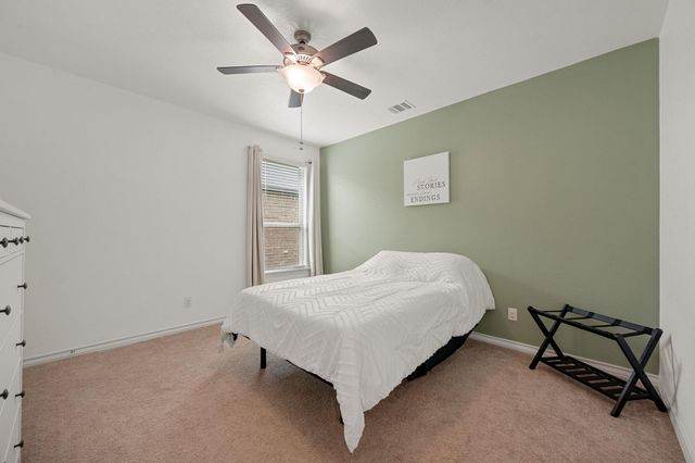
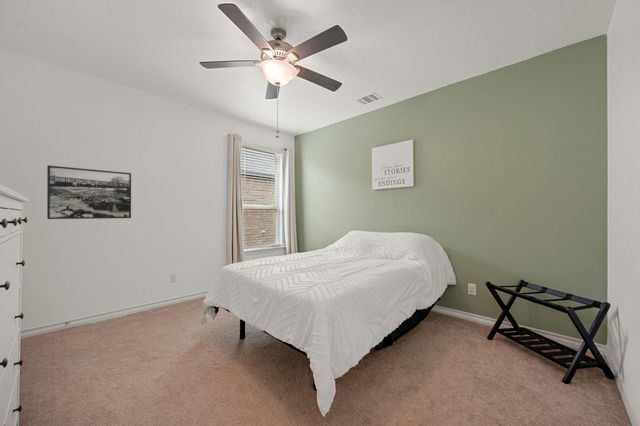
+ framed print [46,165,132,220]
